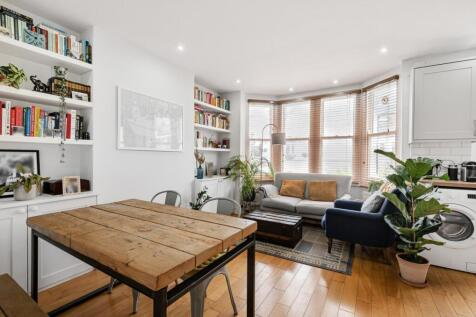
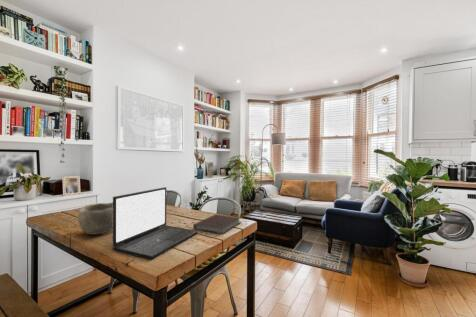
+ notebook [192,213,242,235]
+ laptop [112,186,199,261]
+ bowl [77,202,113,235]
